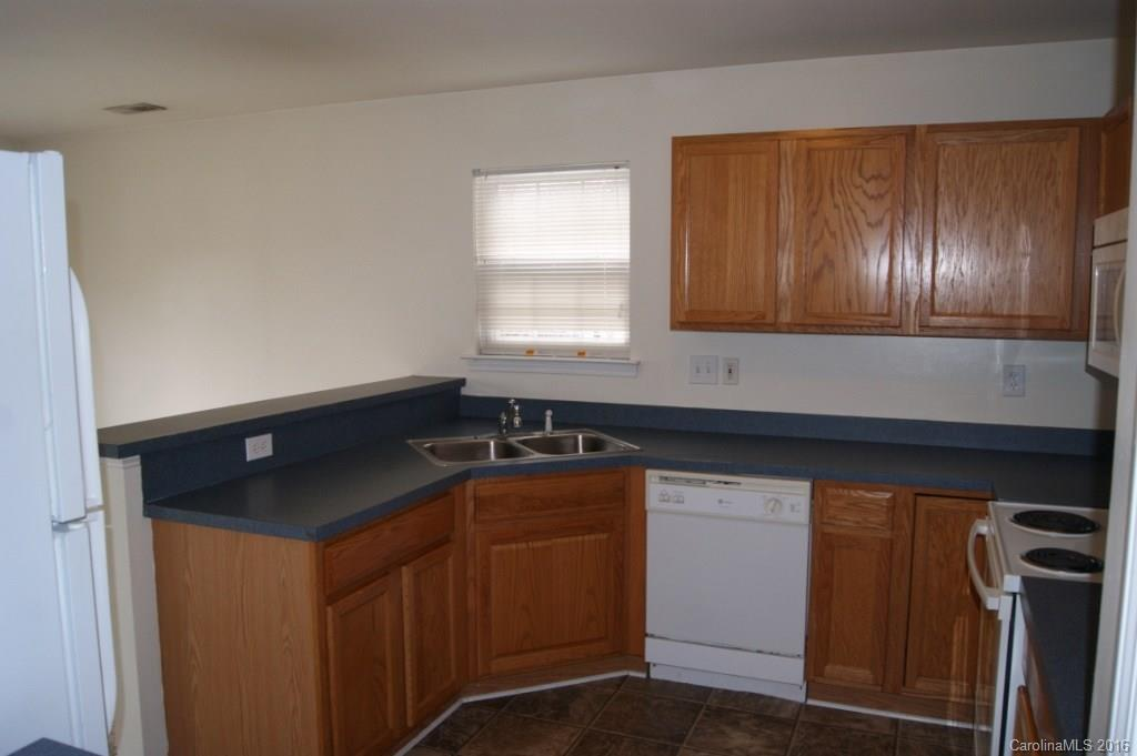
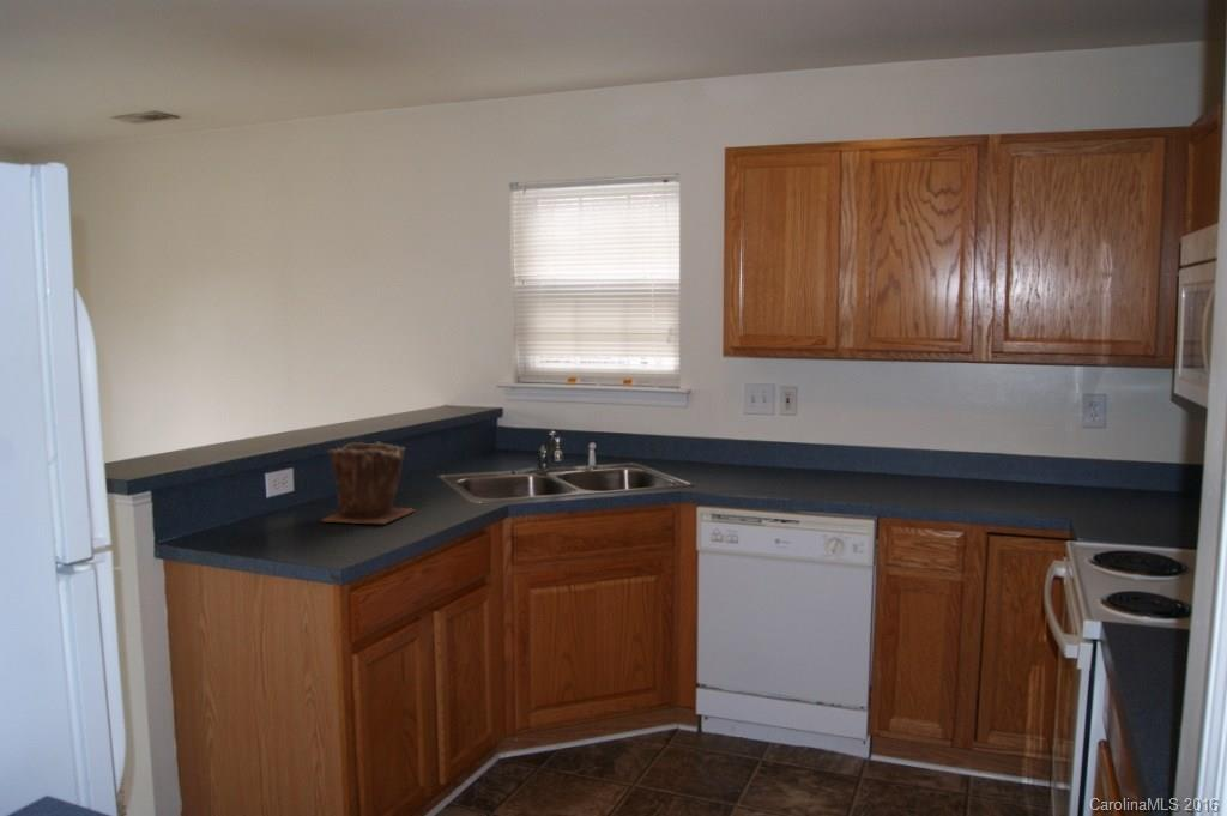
+ plant pot [320,441,417,525]
